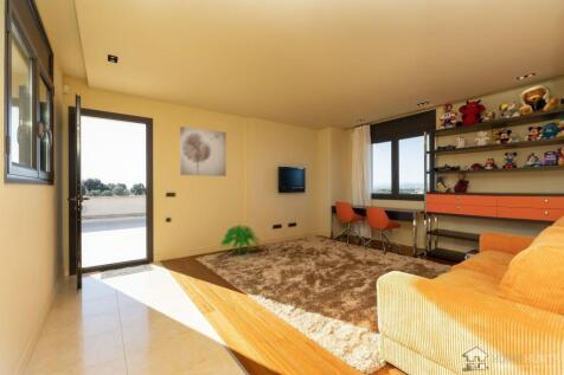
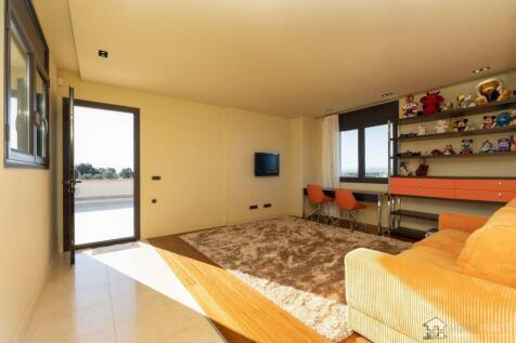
- indoor plant [218,225,262,253]
- wall art [179,125,227,177]
